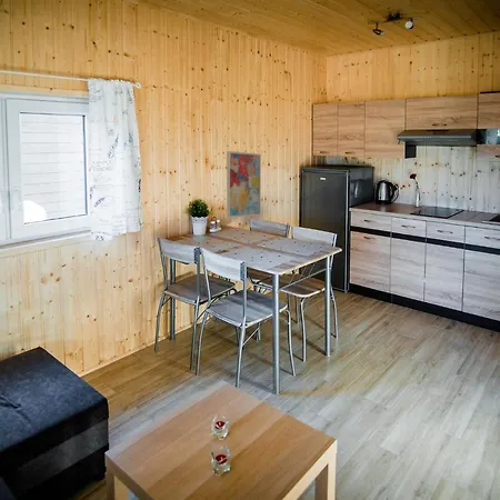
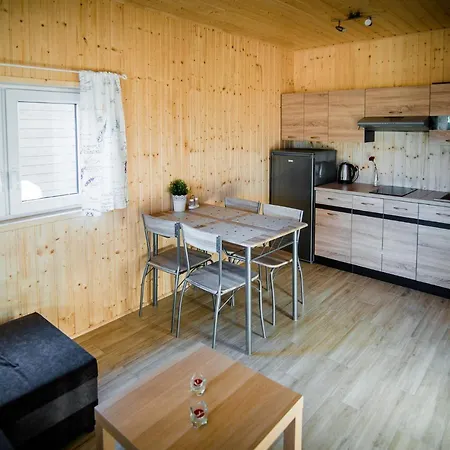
- wall art [226,150,262,219]
